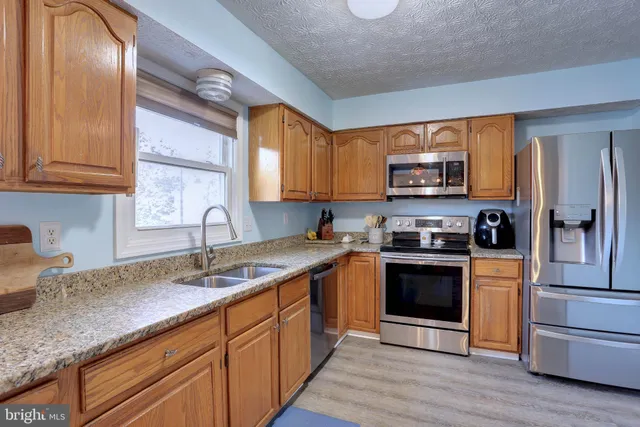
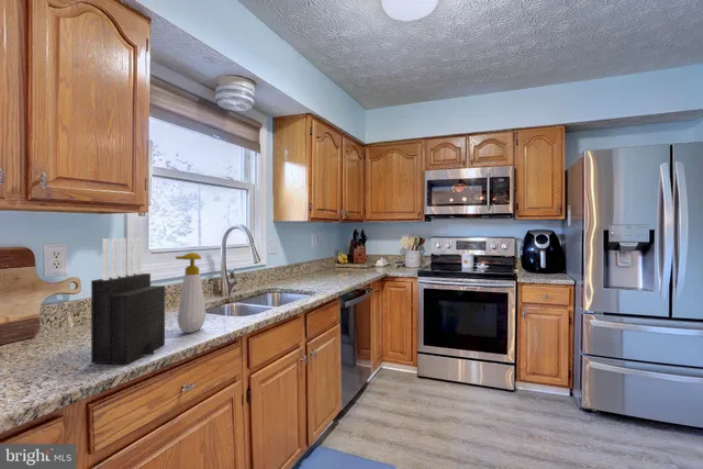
+ soap bottle [175,252,207,334]
+ knife block [90,237,166,366]
